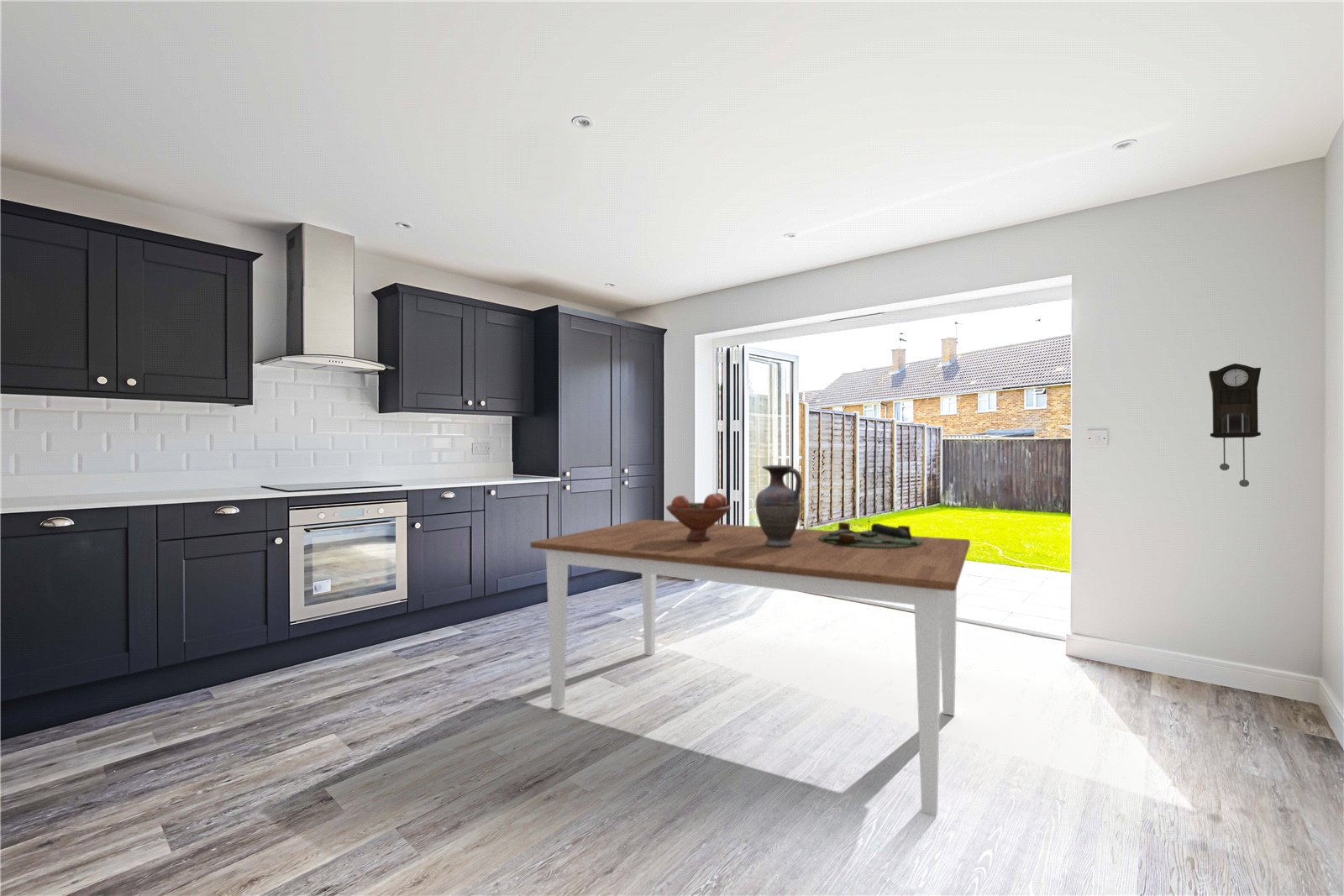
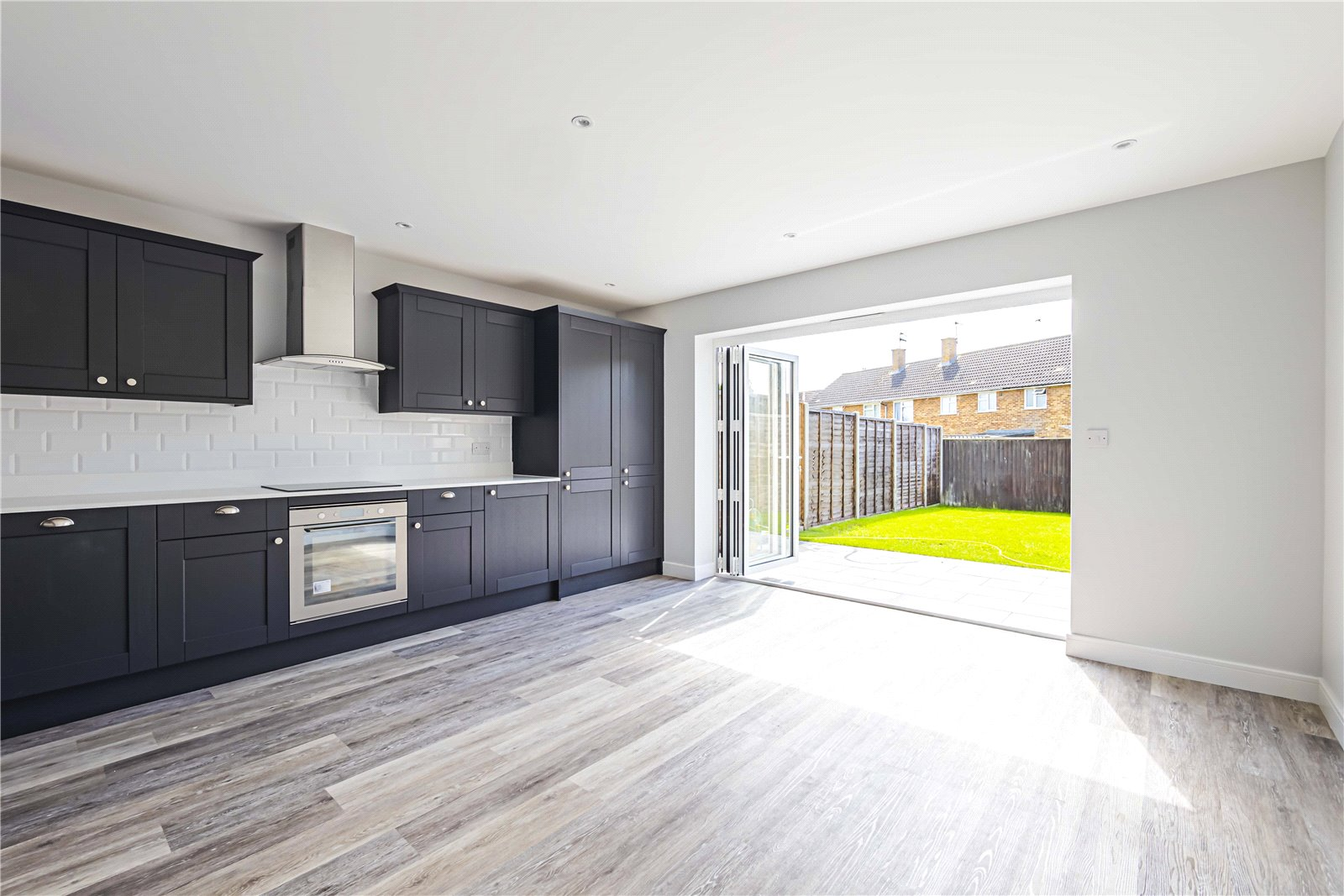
- pendulum clock [1208,363,1262,488]
- vase [755,464,802,547]
- dining table [529,518,971,816]
- fruit bowl [665,492,732,542]
- candle holder [819,516,922,548]
